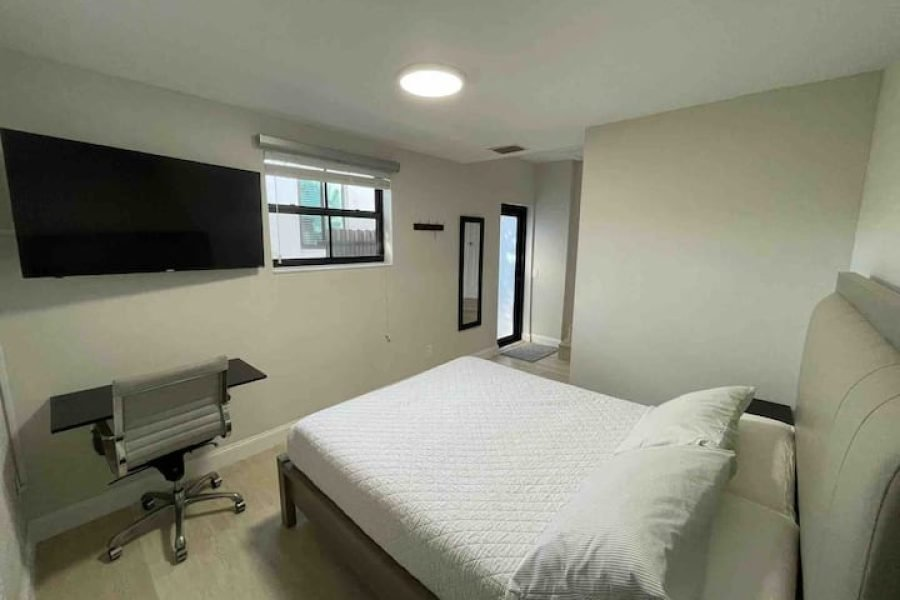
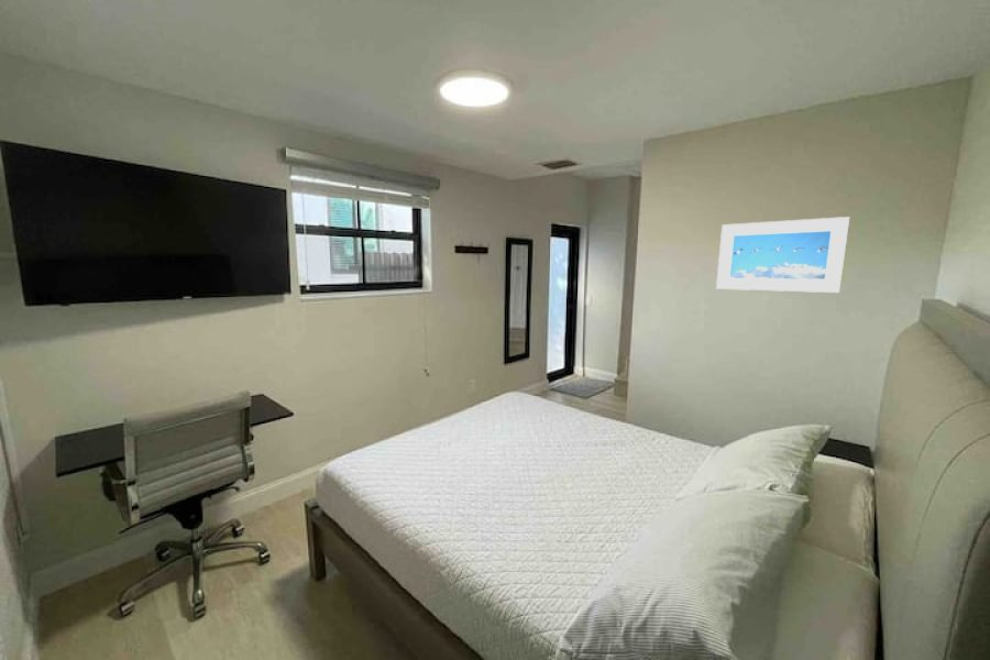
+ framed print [715,216,850,294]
